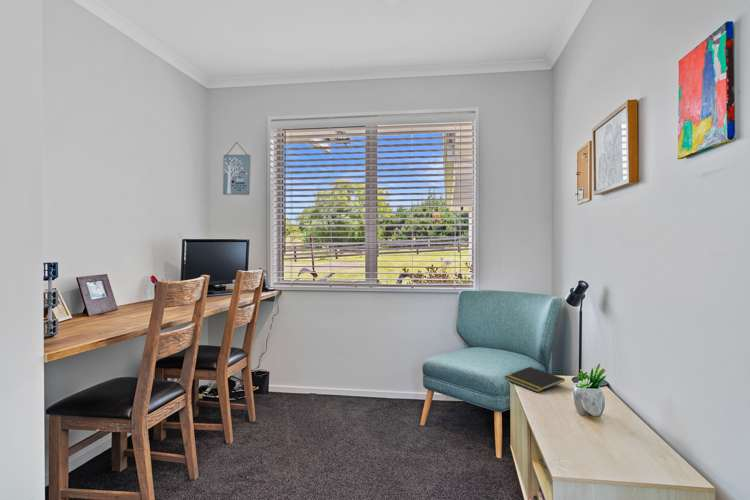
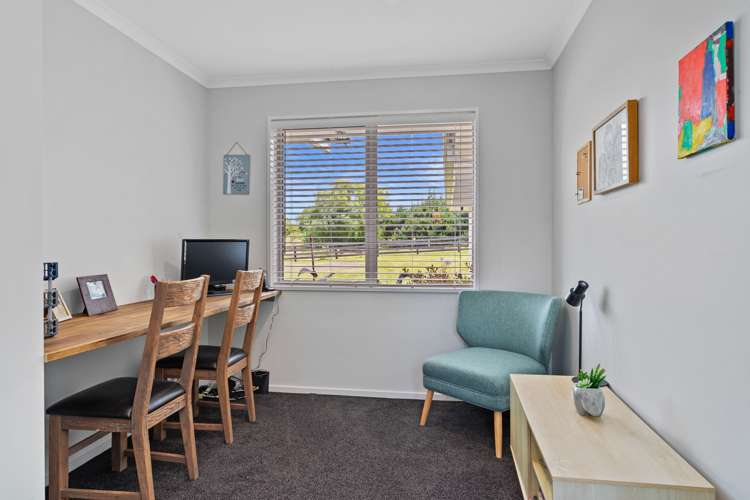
- notepad [503,366,566,393]
